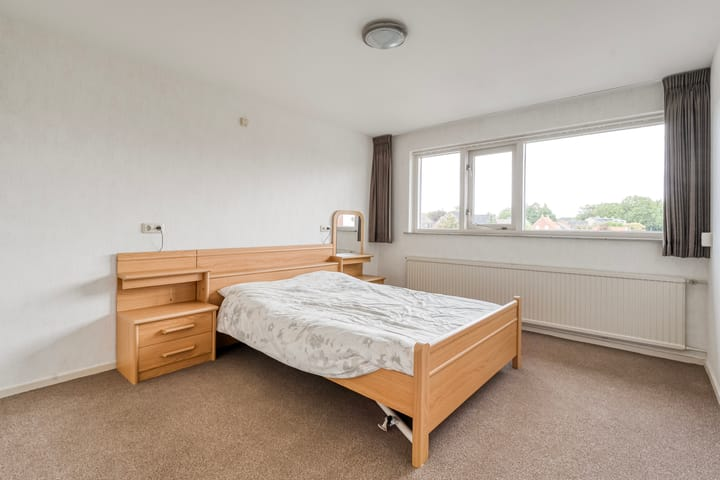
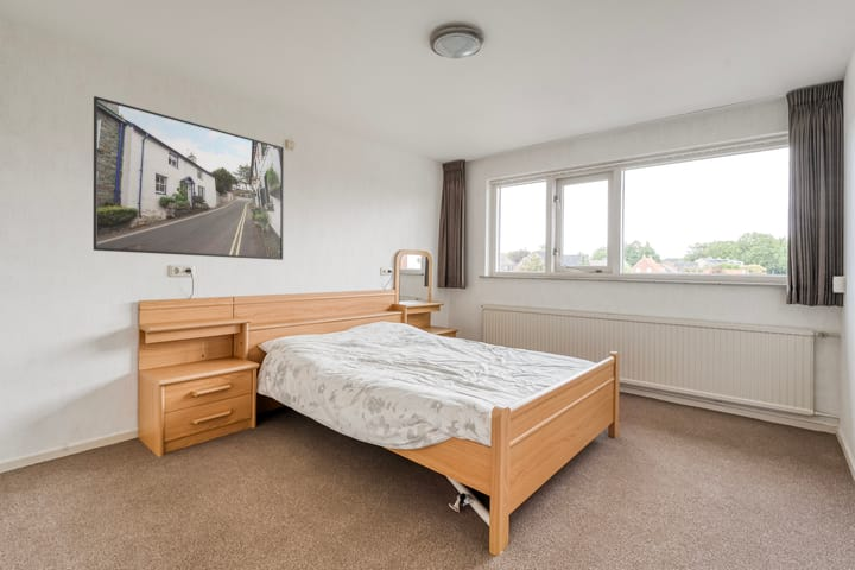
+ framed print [93,95,285,261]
